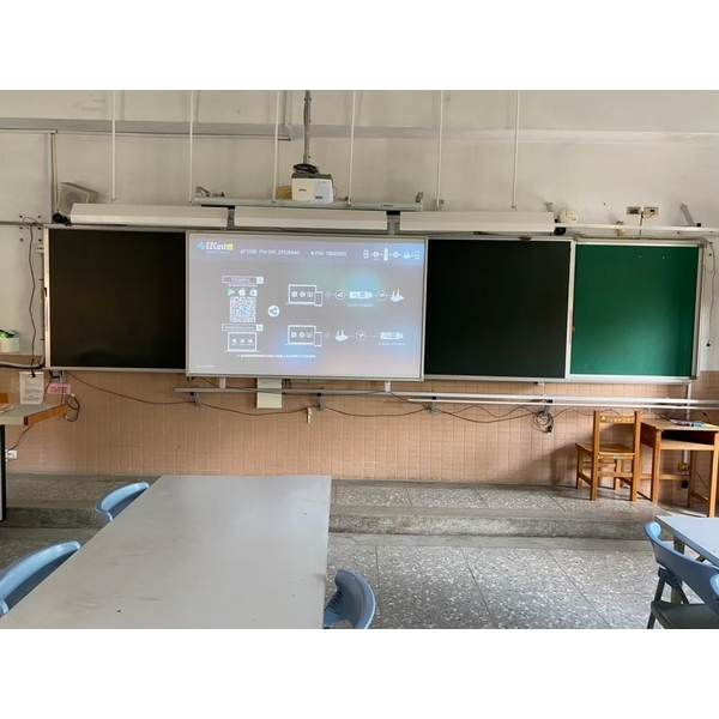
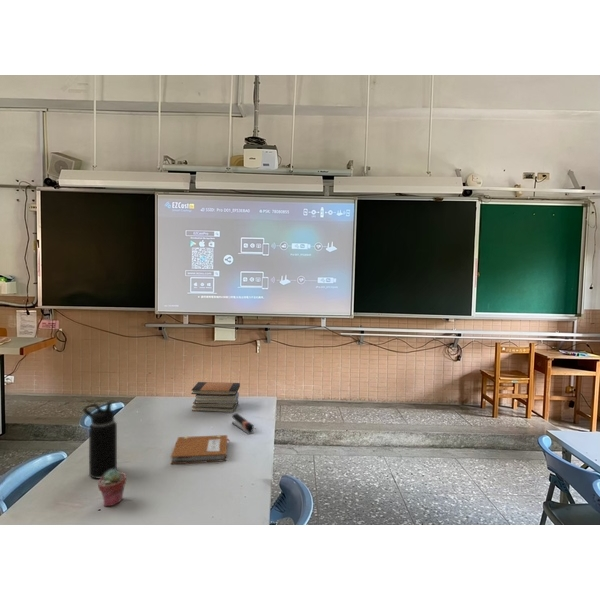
+ book stack [190,381,241,413]
+ water bottle [82,401,118,479]
+ notebook [170,434,231,465]
+ potted succulent [97,469,127,507]
+ stapler [231,412,255,435]
